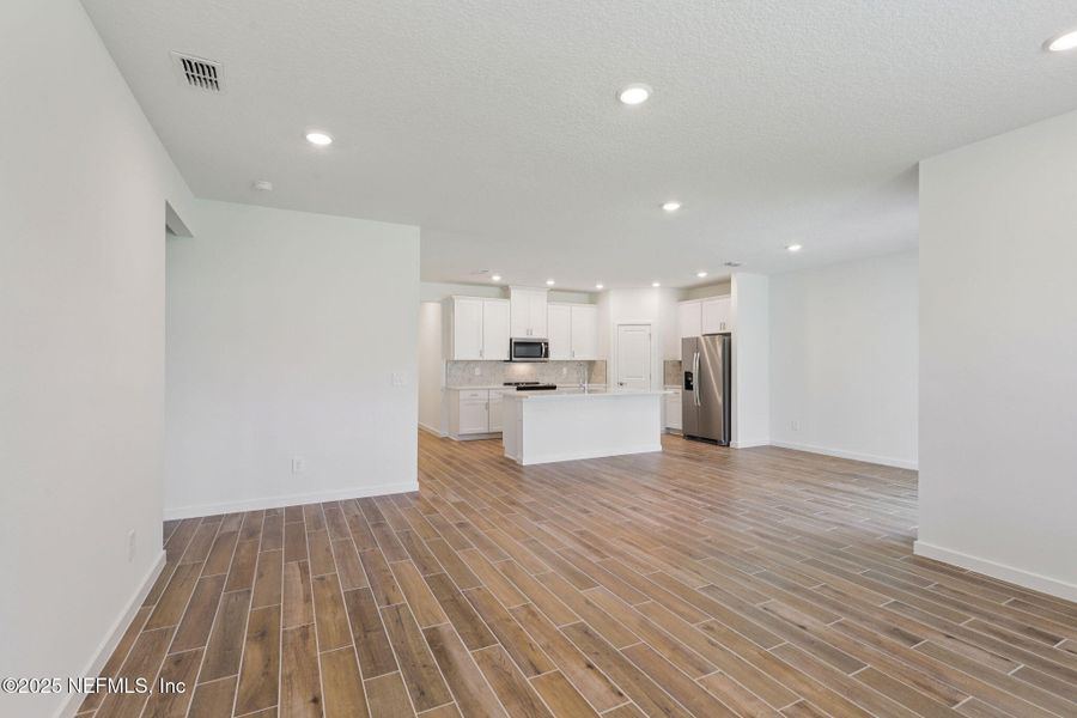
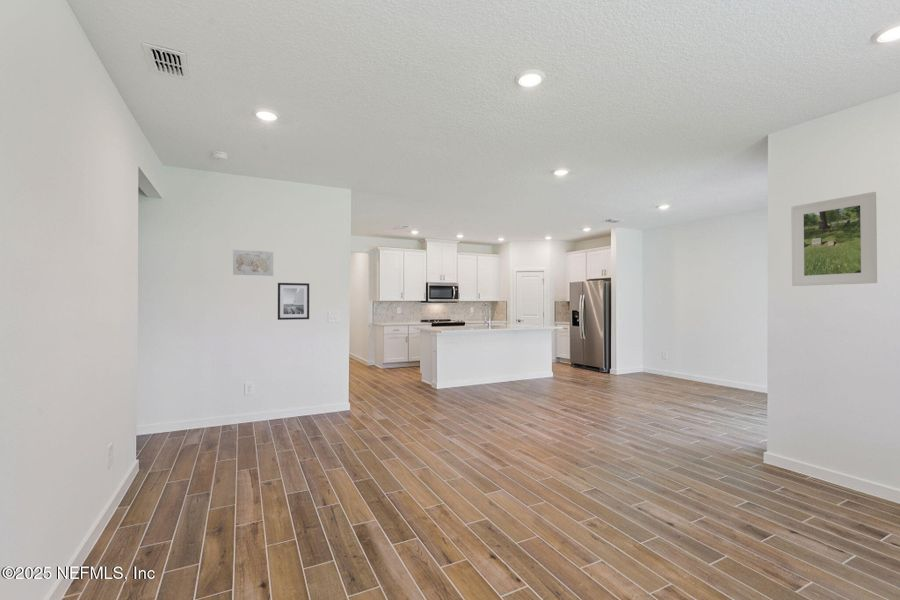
+ wall art [232,249,274,277]
+ wall art [277,282,310,321]
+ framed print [790,191,878,287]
